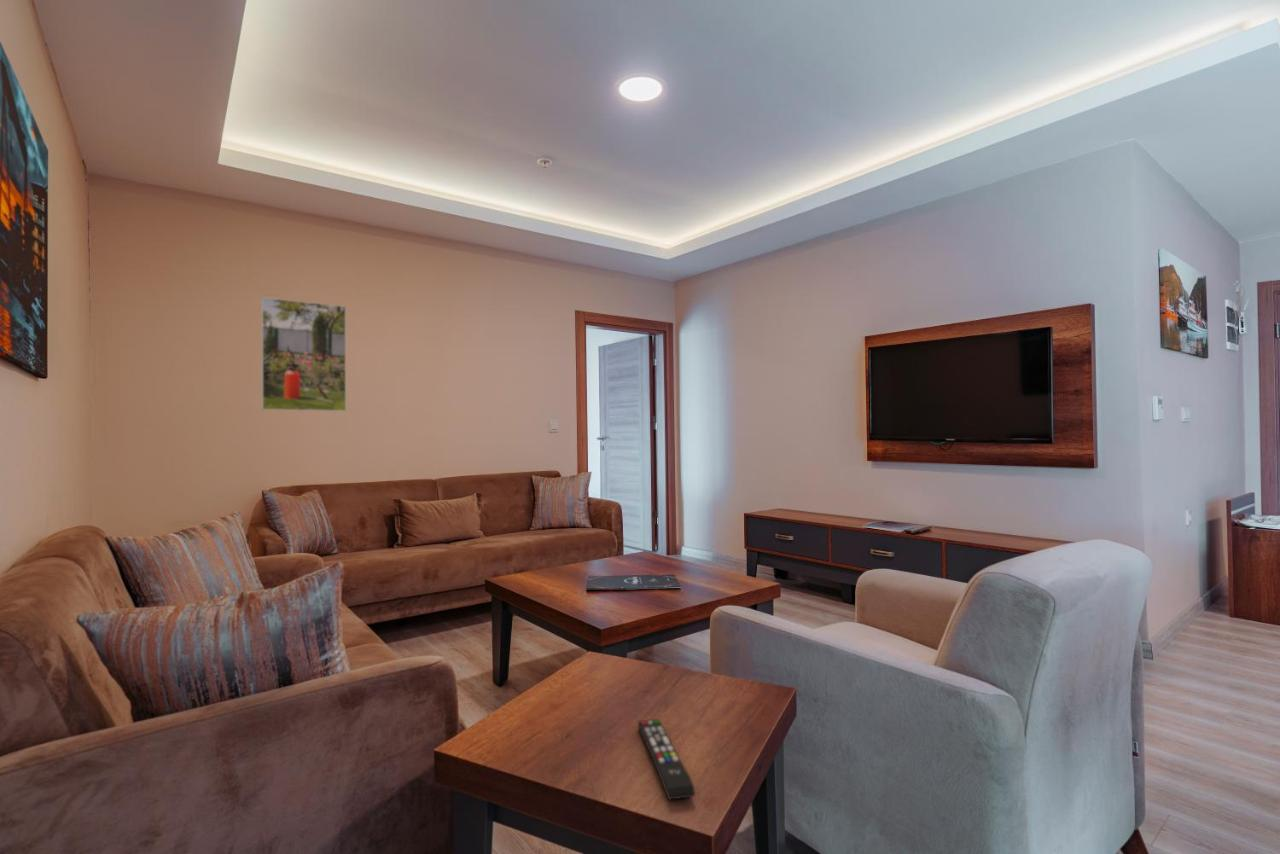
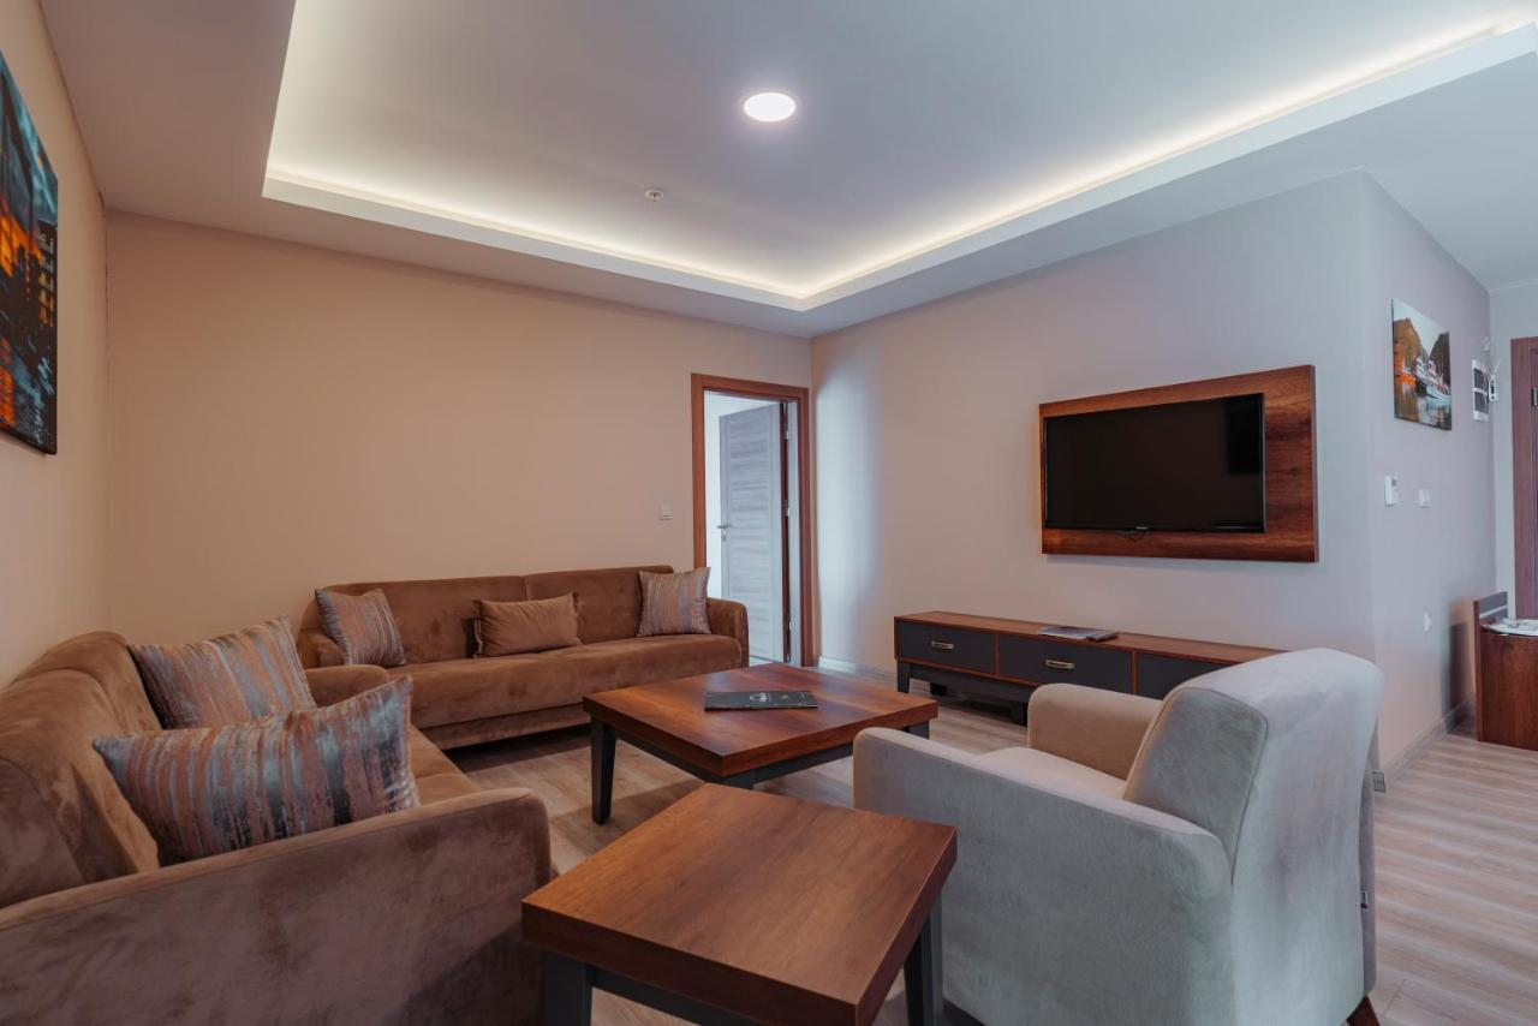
- remote control [637,718,696,801]
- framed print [260,296,347,412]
